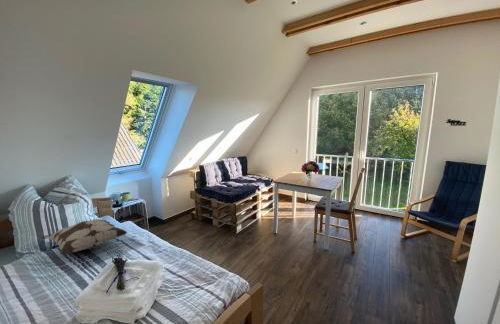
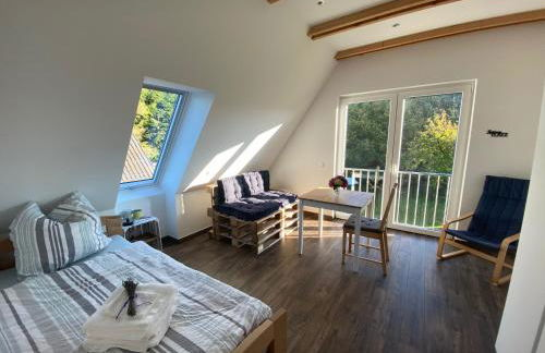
- decorative pillow [40,218,128,256]
